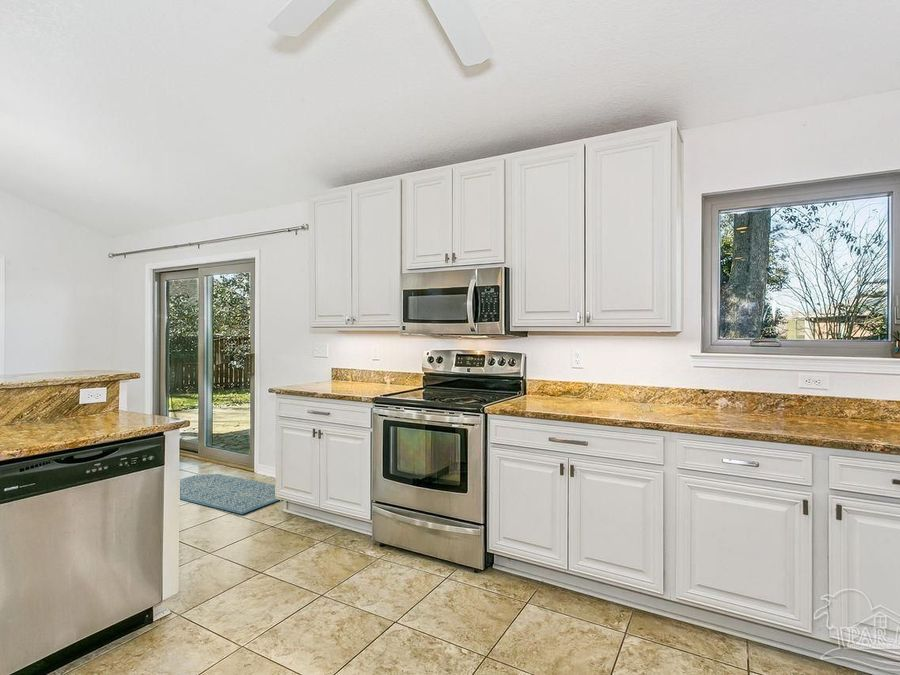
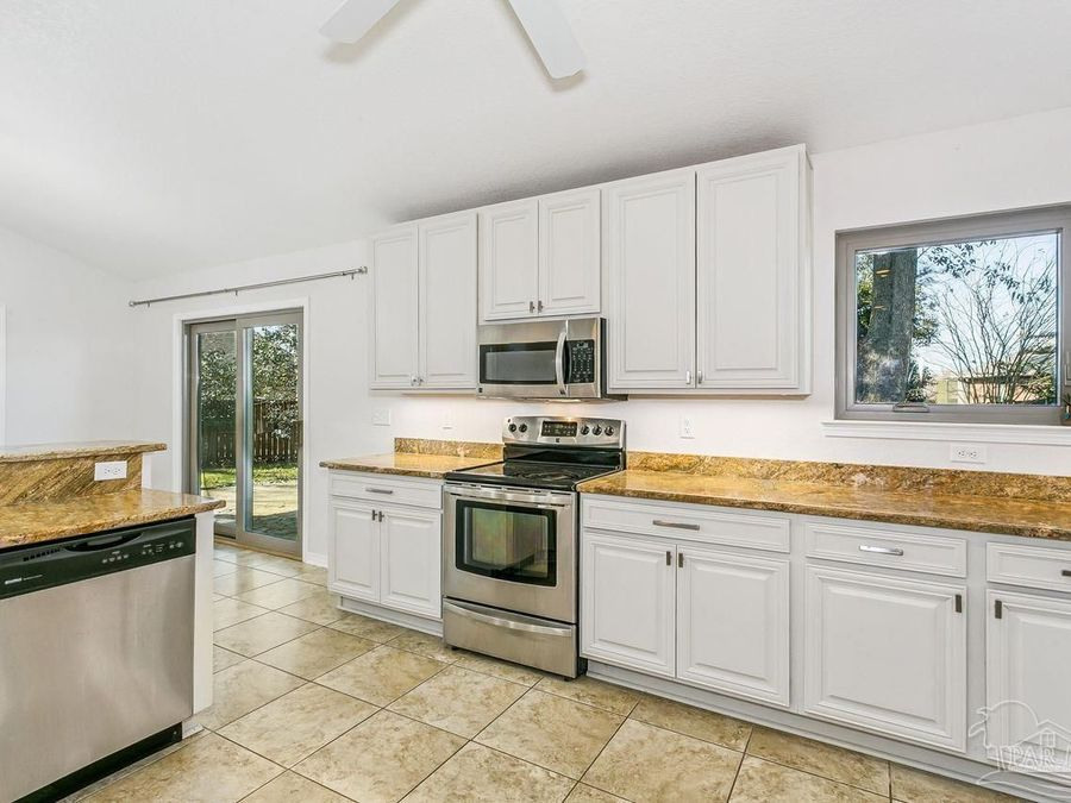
- rug [179,473,279,515]
